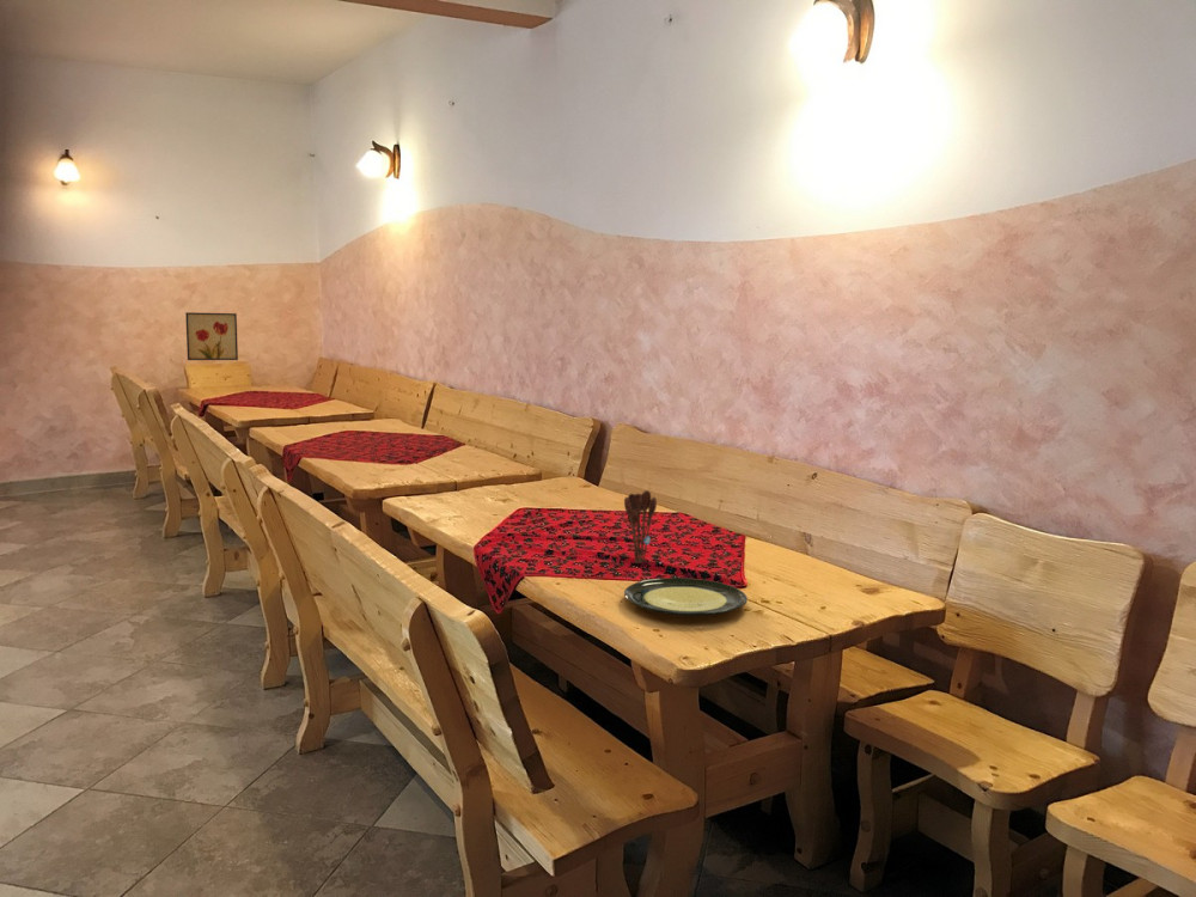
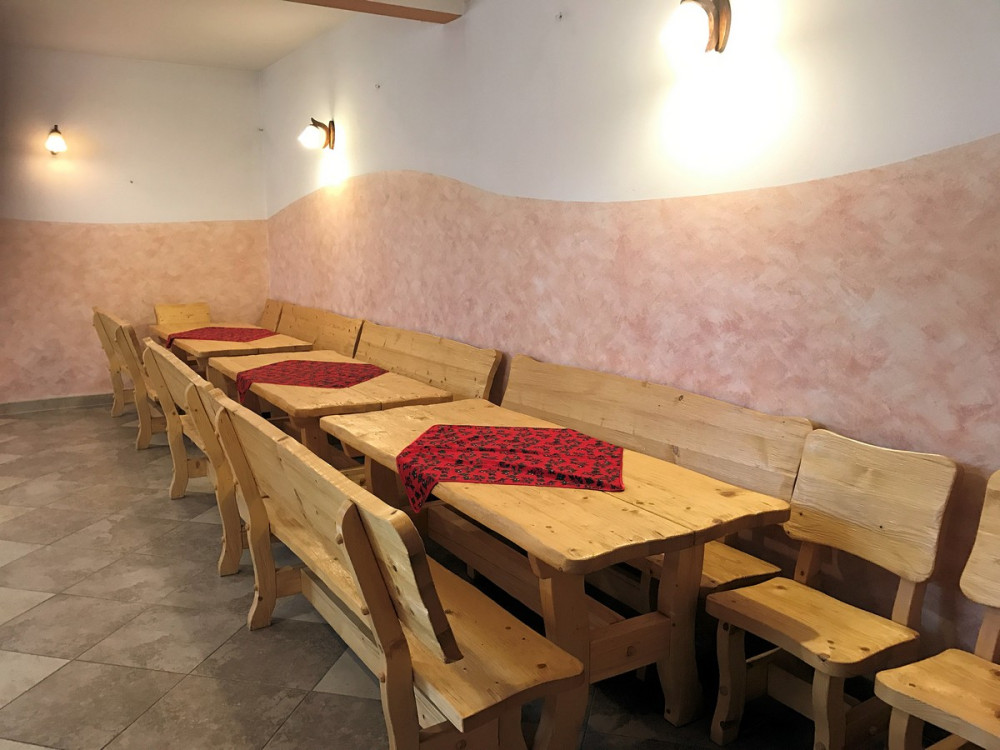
- wall art [184,311,239,361]
- plate [623,576,749,617]
- utensil holder [623,489,658,565]
